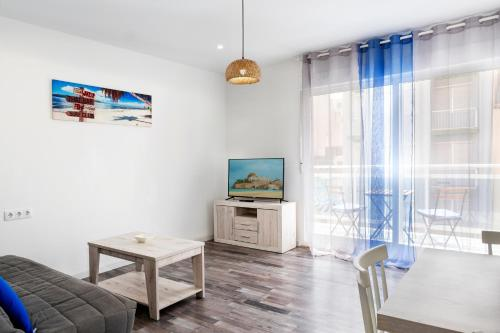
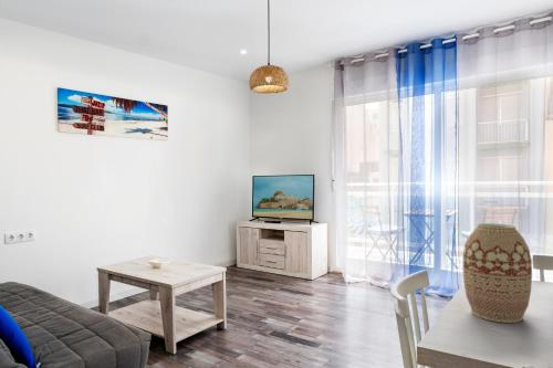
+ vase [461,222,533,324]
